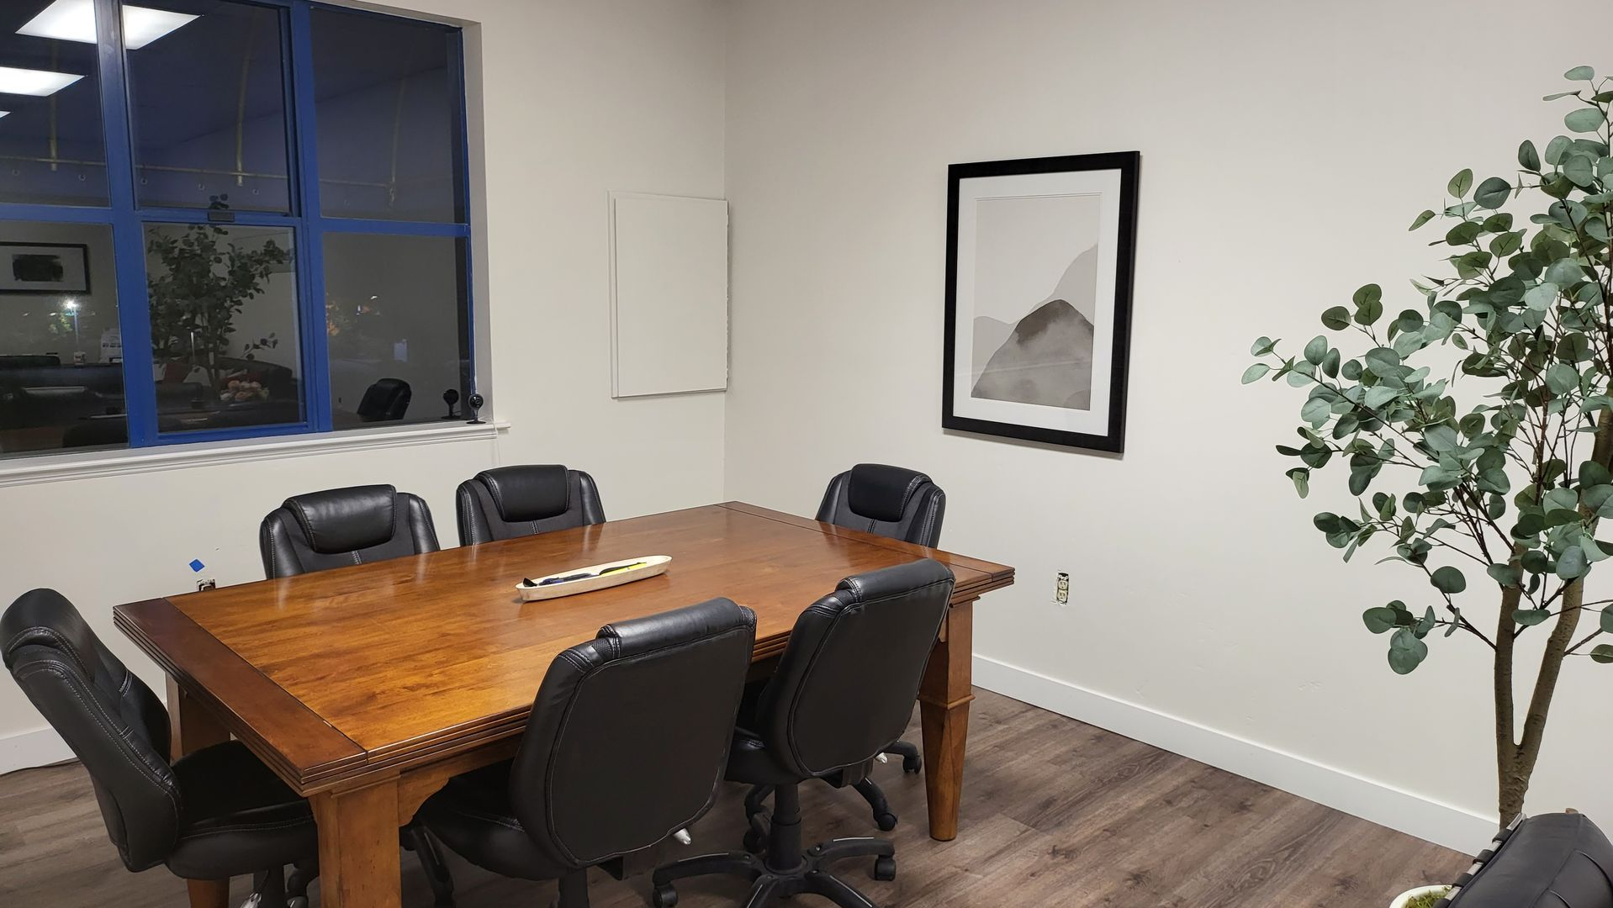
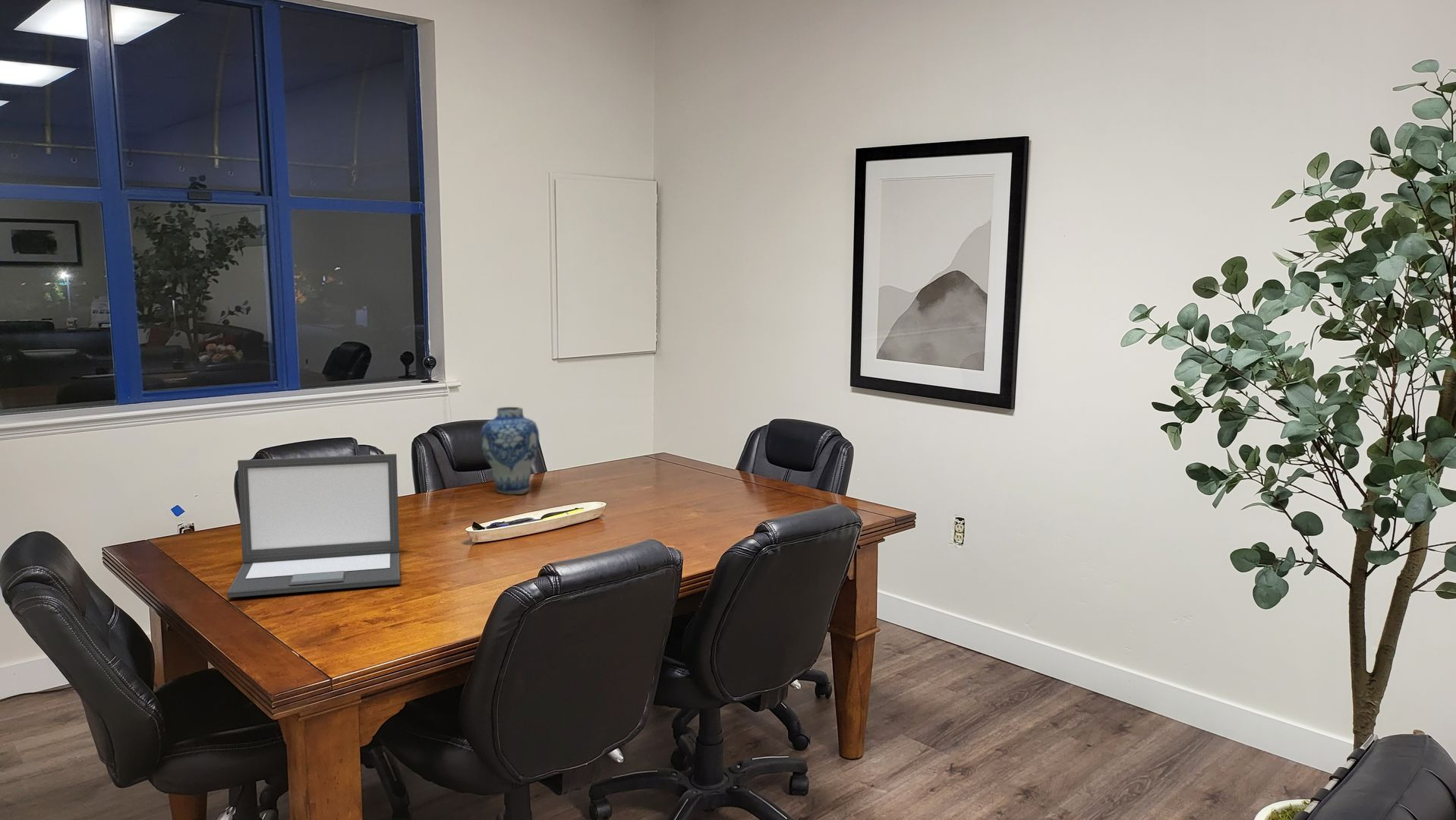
+ vase [480,406,540,496]
+ laptop [226,453,401,598]
